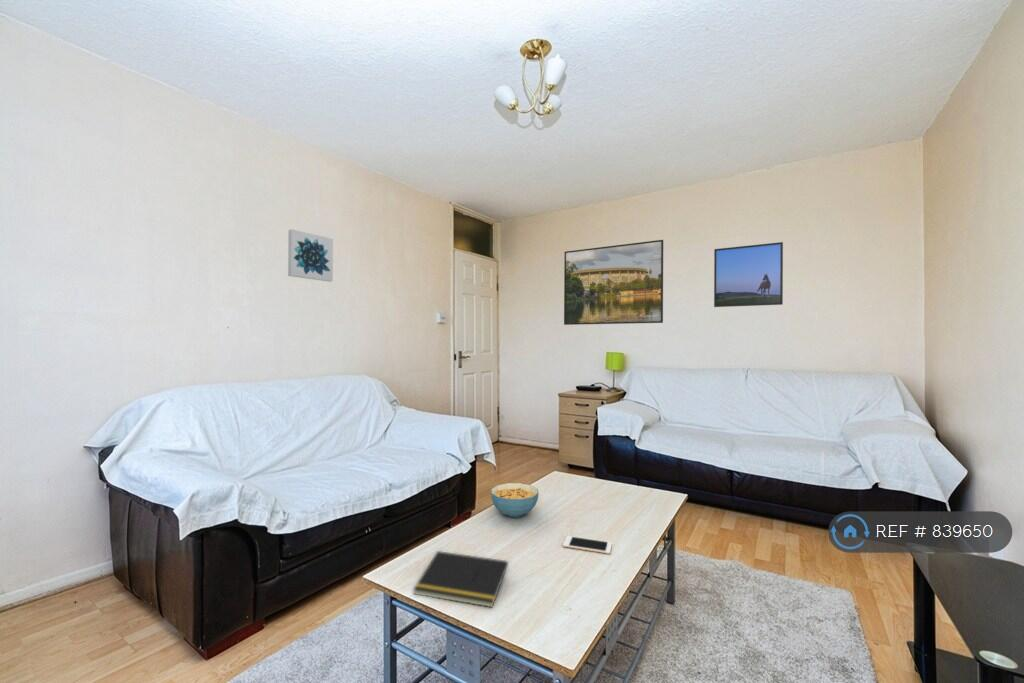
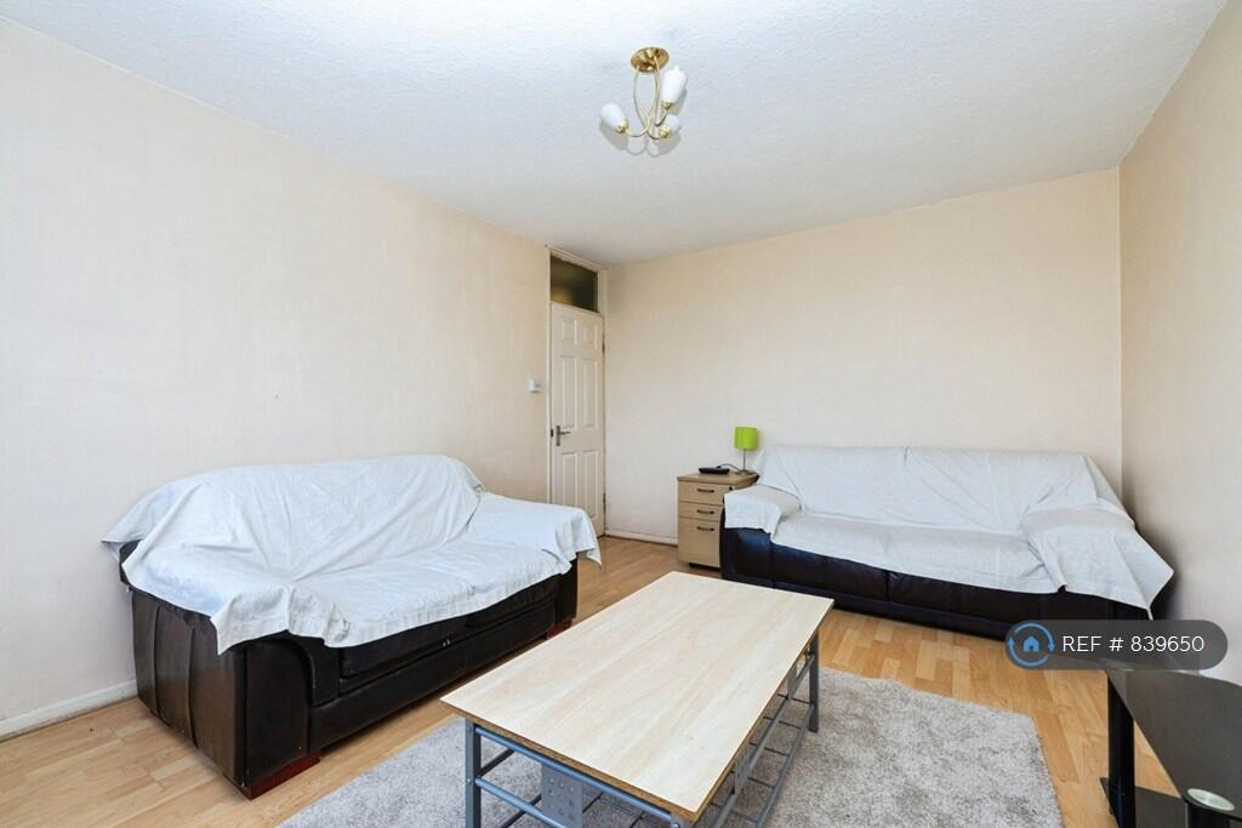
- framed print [713,241,784,308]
- cell phone [562,535,613,555]
- wall art [287,228,334,283]
- notepad [412,550,509,608]
- cereal bowl [490,482,540,518]
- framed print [563,239,664,326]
